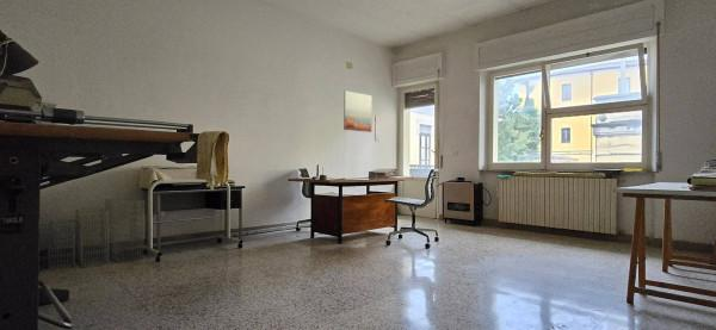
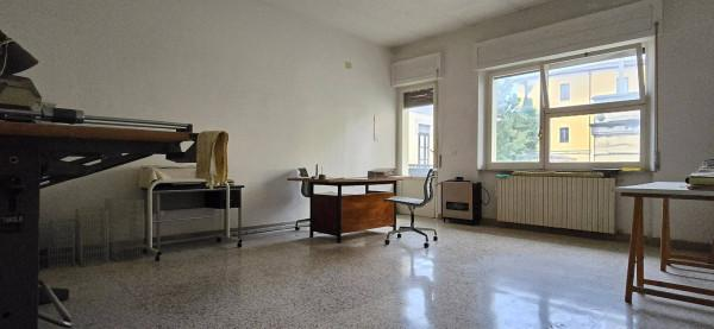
- wall art [342,89,374,133]
